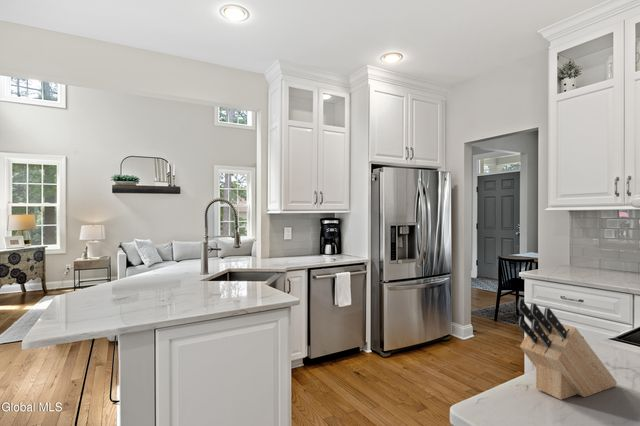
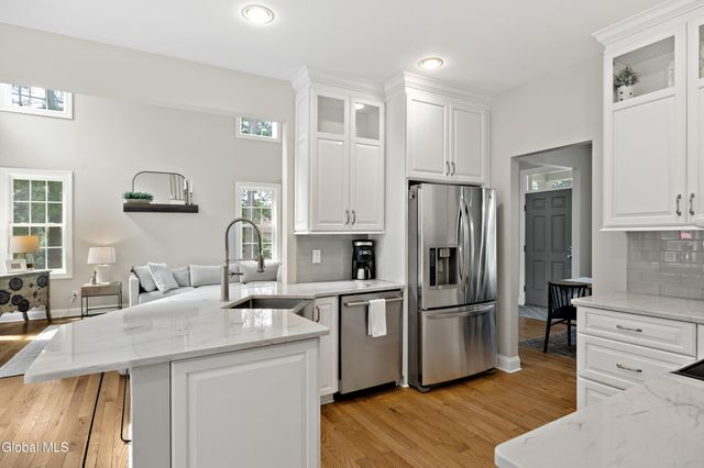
- knife block [516,298,618,401]
